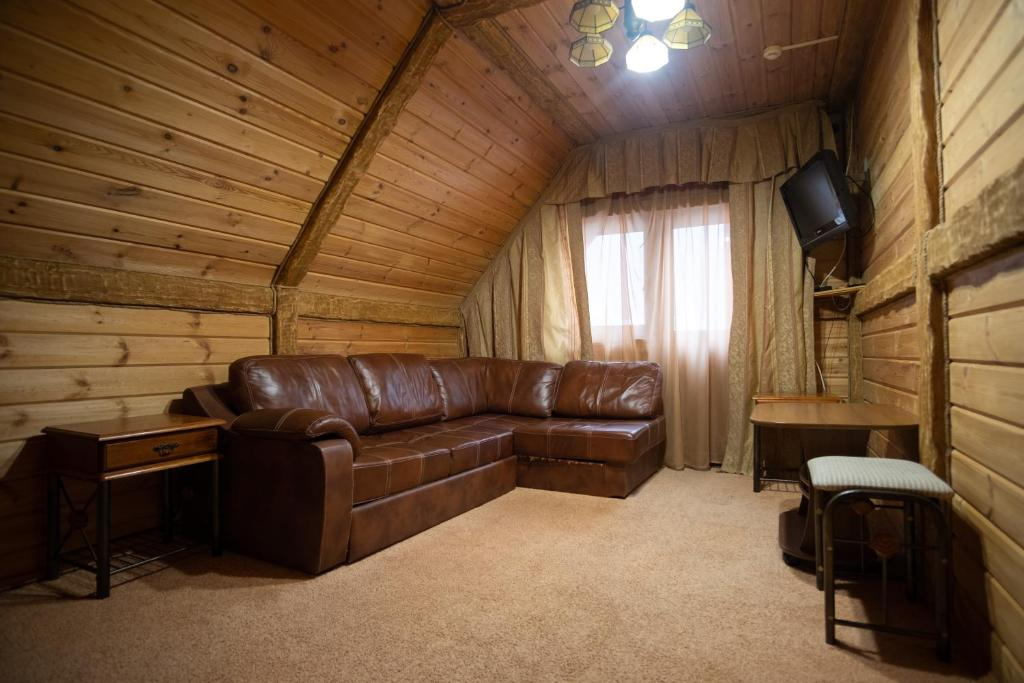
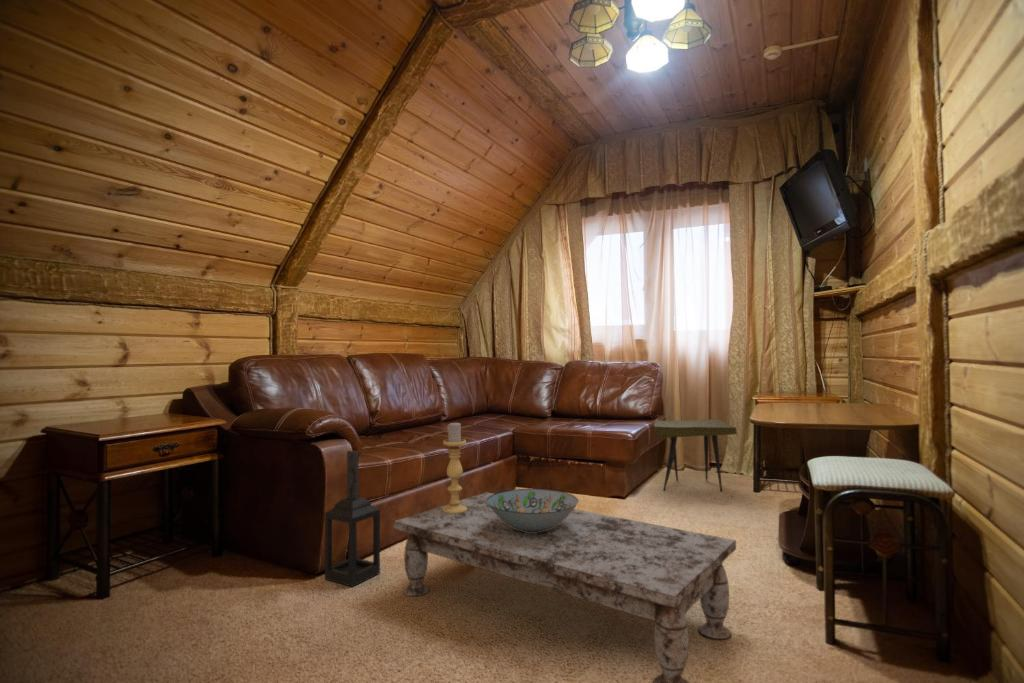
+ decorative bowl [487,488,579,532]
+ coffee table [393,491,737,683]
+ candle holder [442,420,467,514]
+ lantern [324,450,381,588]
+ side table [653,418,738,493]
